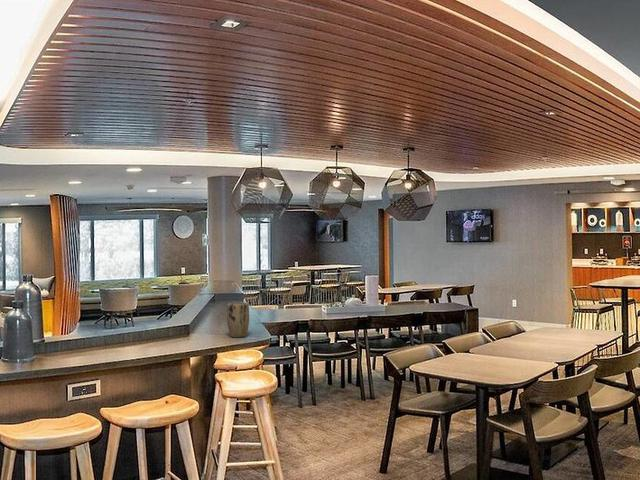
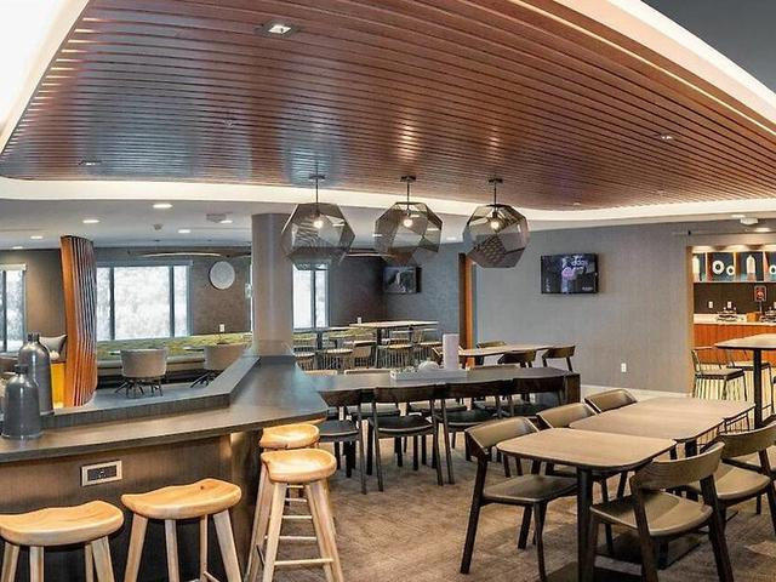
- plant pot [226,302,250,338]
